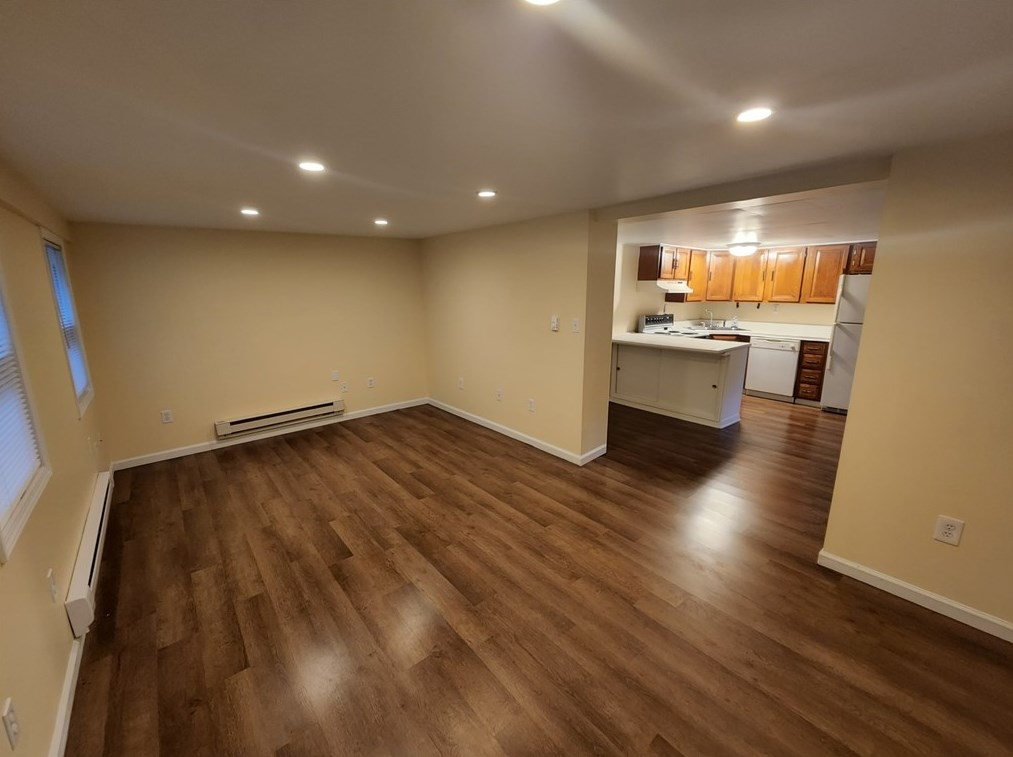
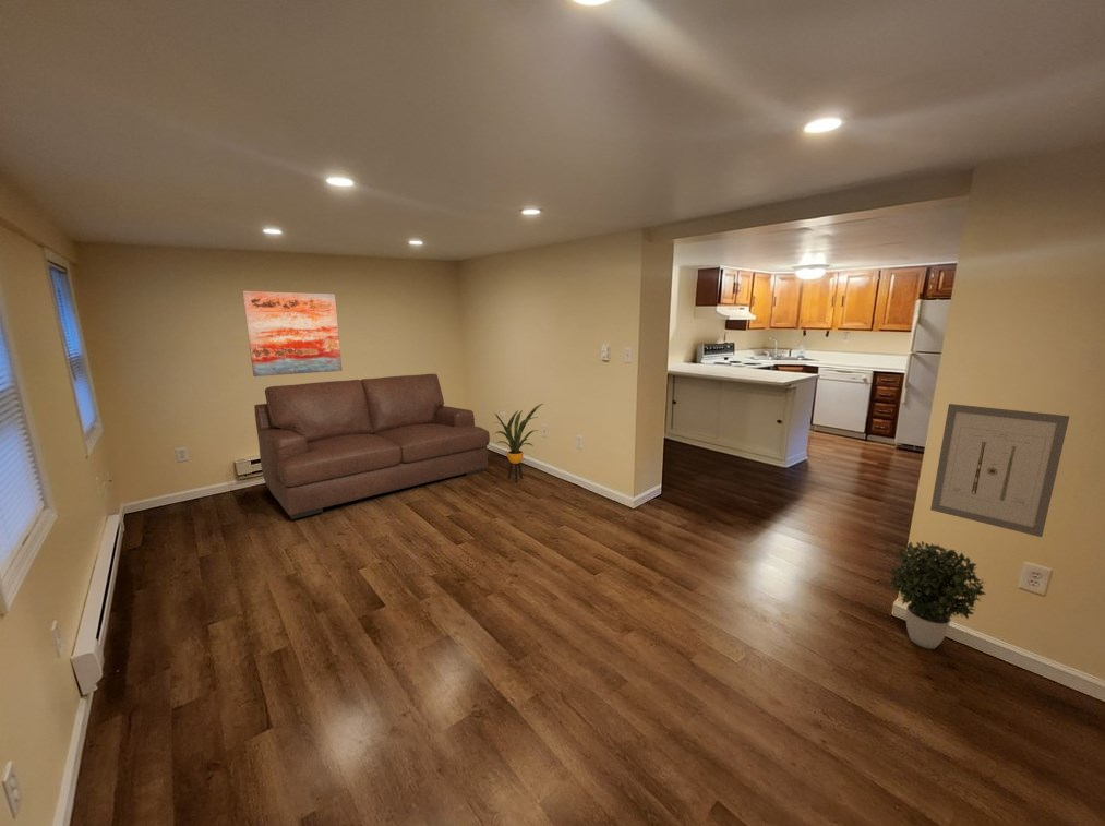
+ potted plant [888,540,987,650]
+ house plant [493,403,544,483]
+ sofa [253,373,491,520]
+ wall art [241,290,343,378]
+ wall art [929,403,1070,538]
